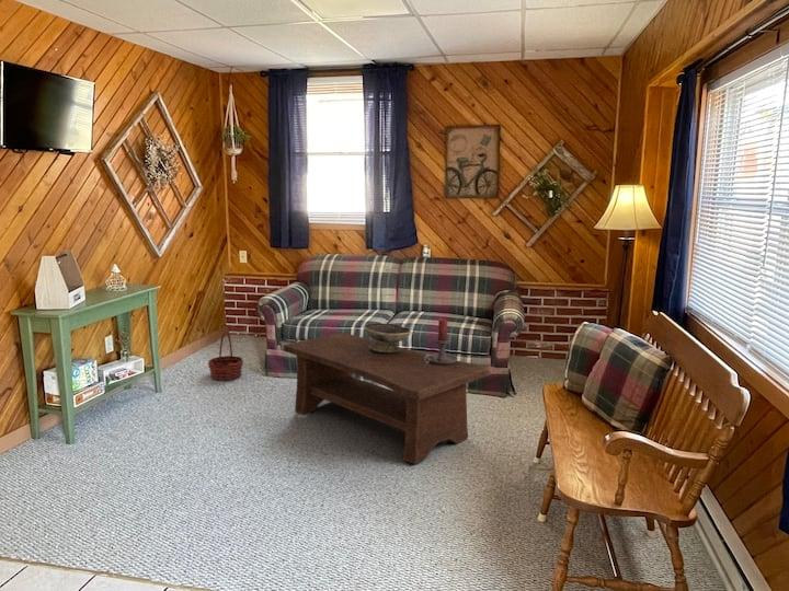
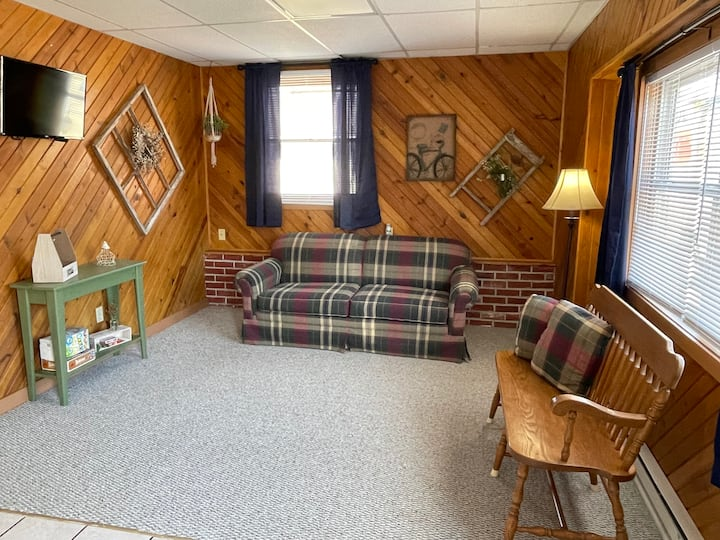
- coffee table [283,332,492,465]
- decorative bowl [364,323,412,352]
- basket [207,331,244,382]
- candle holder [424,317,459,364]
